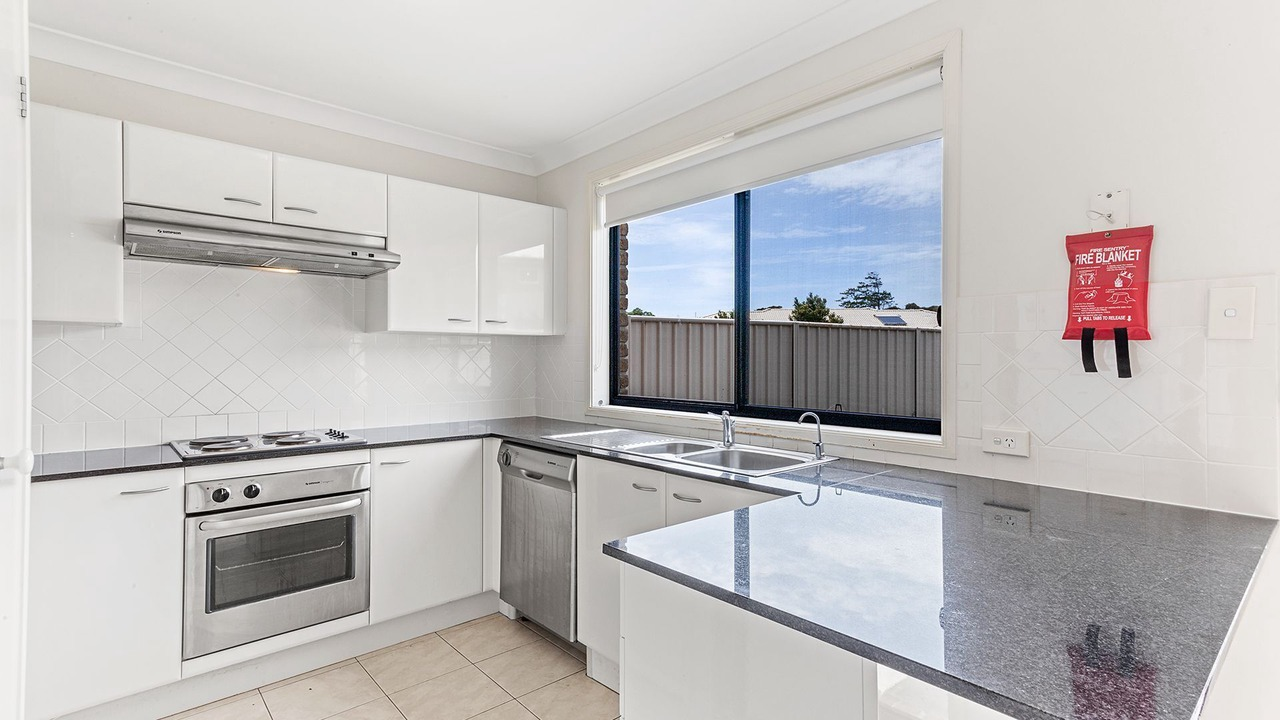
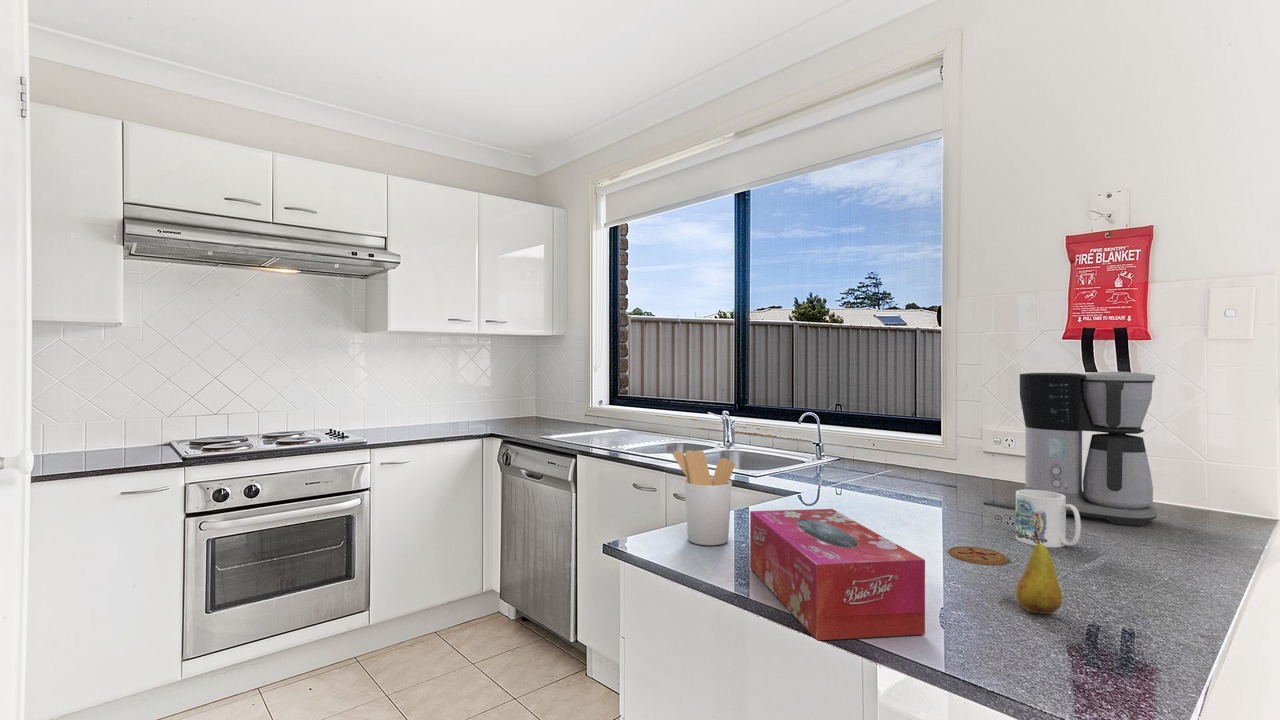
+ mug [1015,489,1082,549]
+ tissue box [749,508,926,641]
+ coffee maker [1019,371,1158,526]
+ fruit [1014,531,1064,615]
+ coaster [947,545,1009,566]
+ utensil holder [672,449,736,546]
